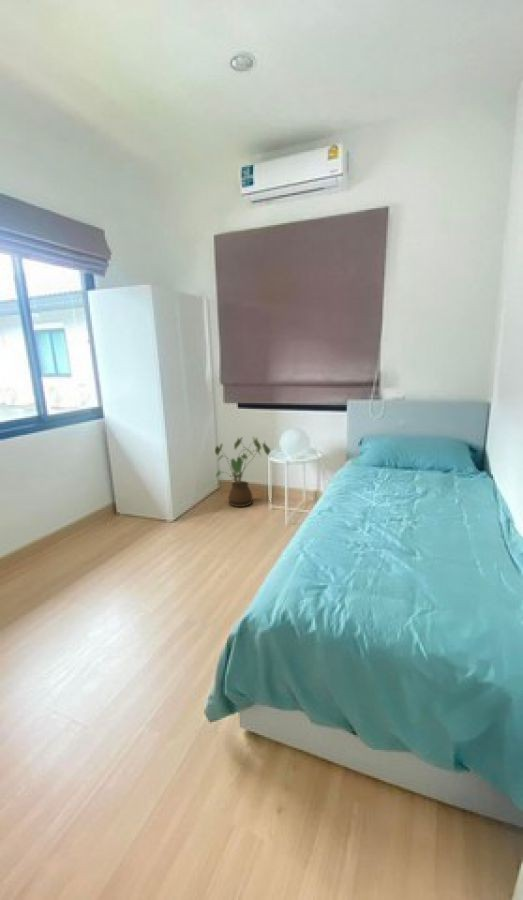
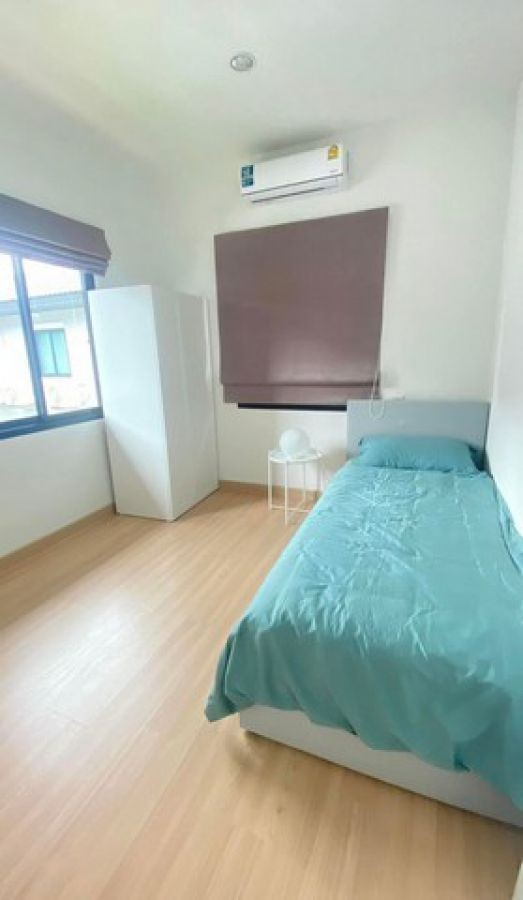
- house plant [214,436,272,508]
